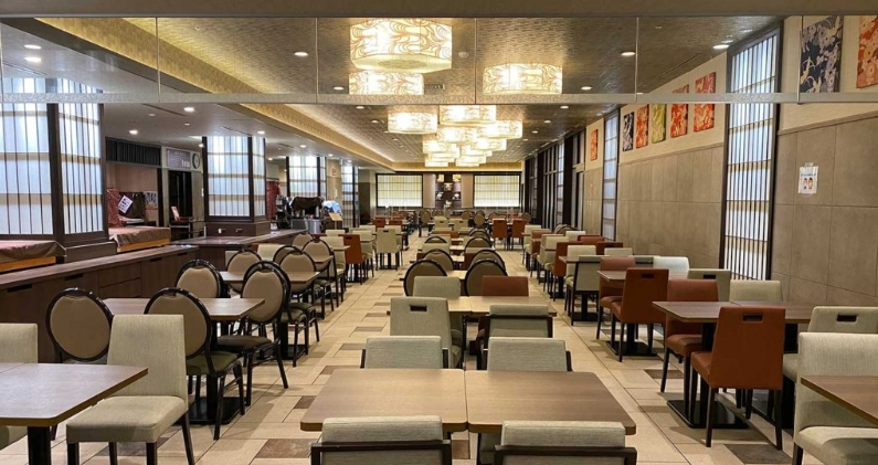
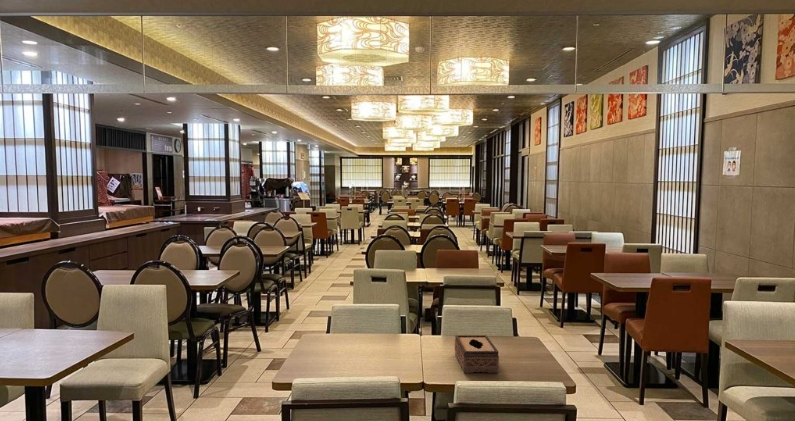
+ tissue box [454,334,500,374]
